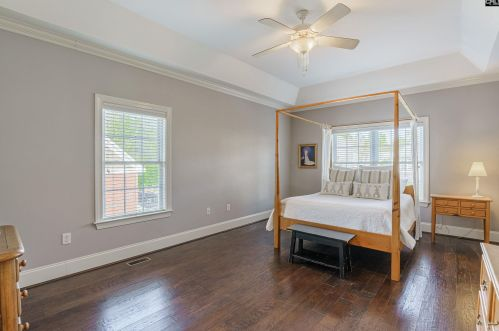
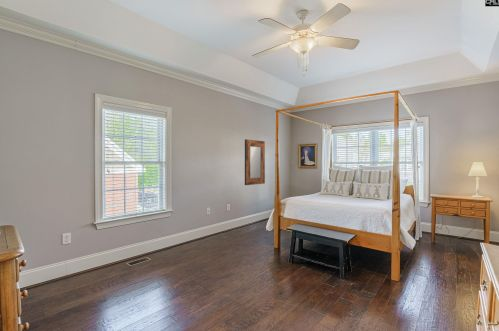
+ home mirror [244,138,266,186]
